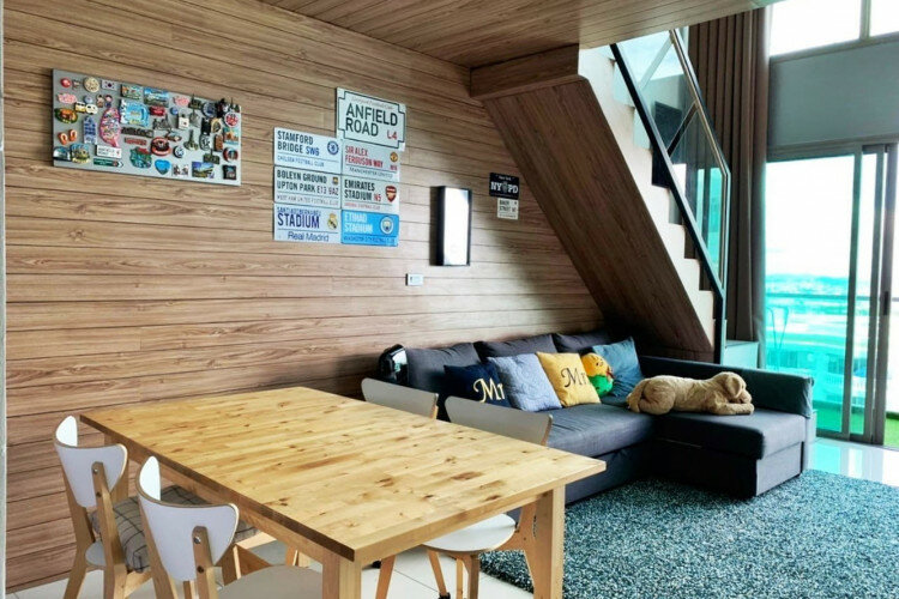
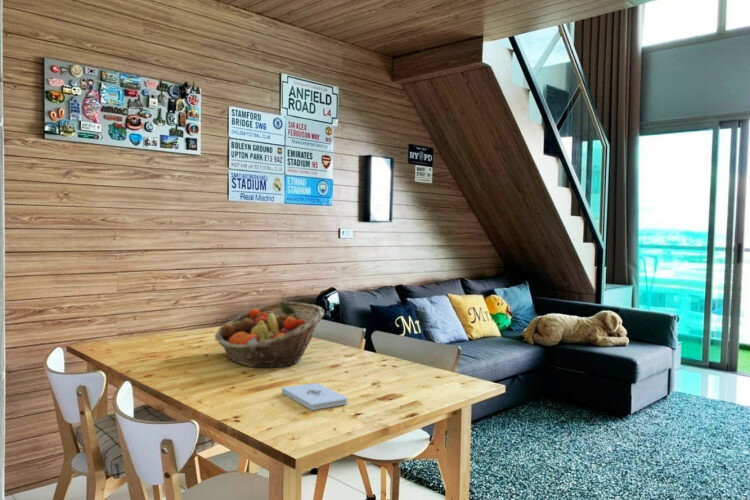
+ fruit basket [214,301,325,368]
+ notepad [281,382,349,411]
